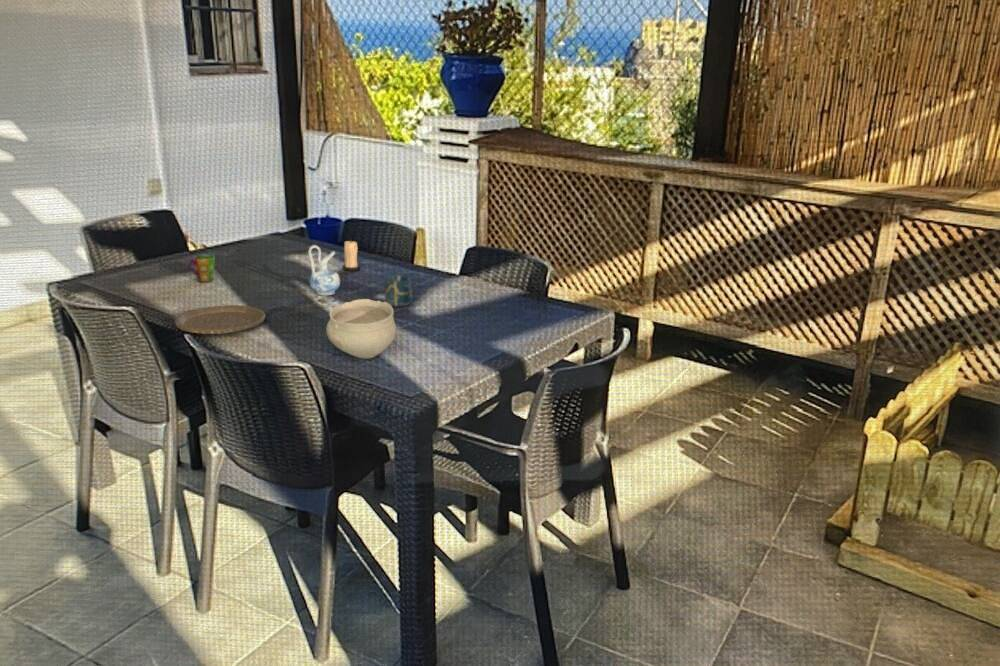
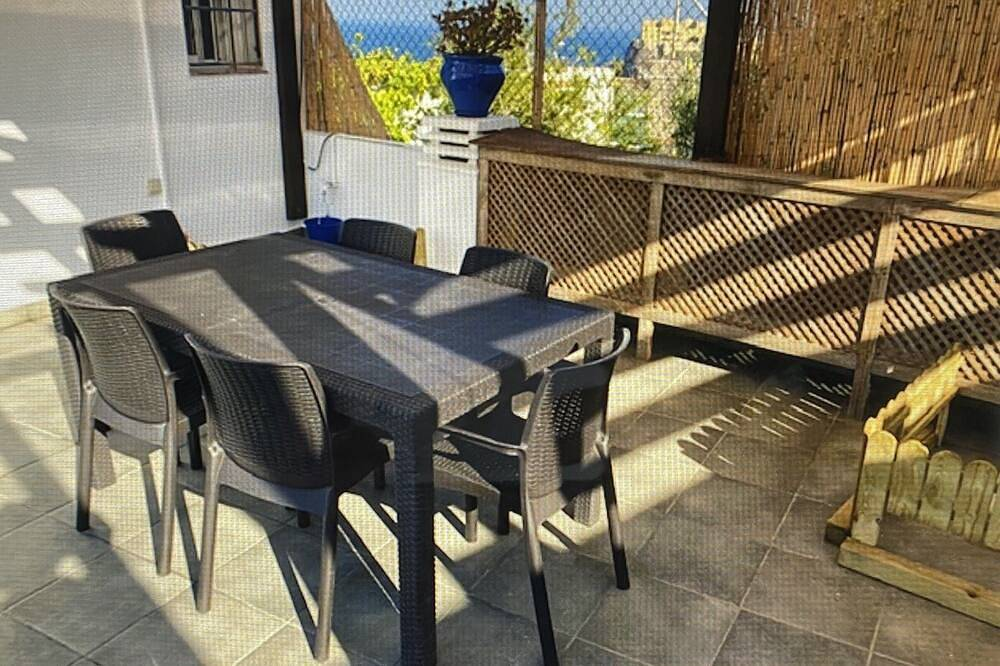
- cup [187,253,216,283]
- ceramic pitcher [308,244,341,296]
- bowl [325,298,397,359]
- candle [341,238,362,272]
- plate [174,304,267,335]
- cup [384,275,414,308]
